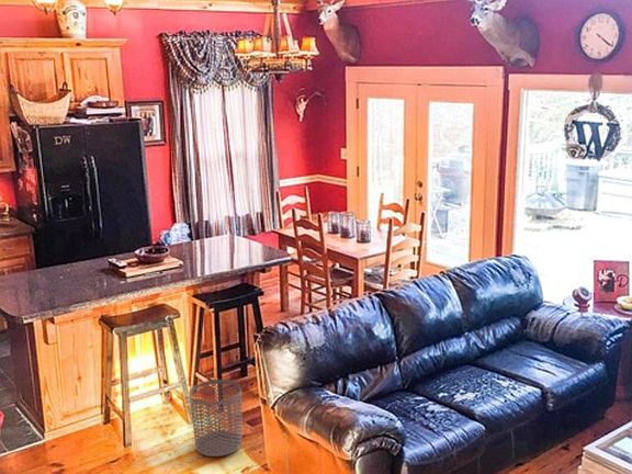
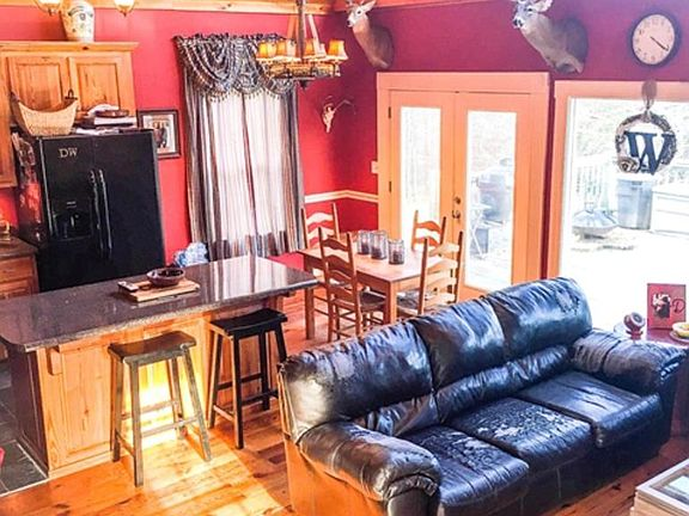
- waste bin [188,379,244,458]
